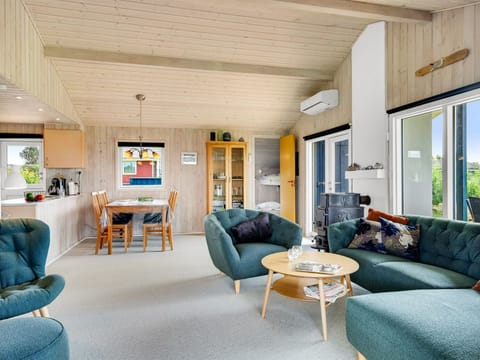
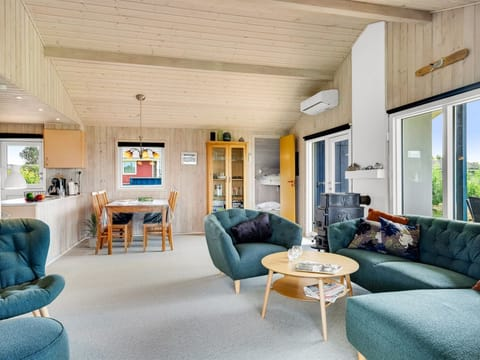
+ indoor plant [80,211,98,249]
